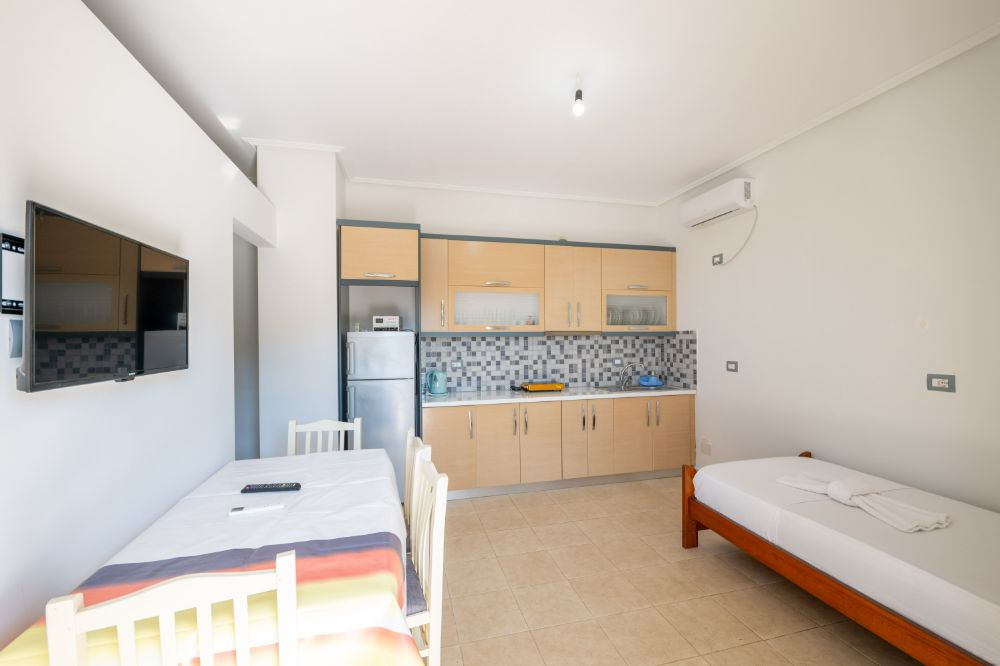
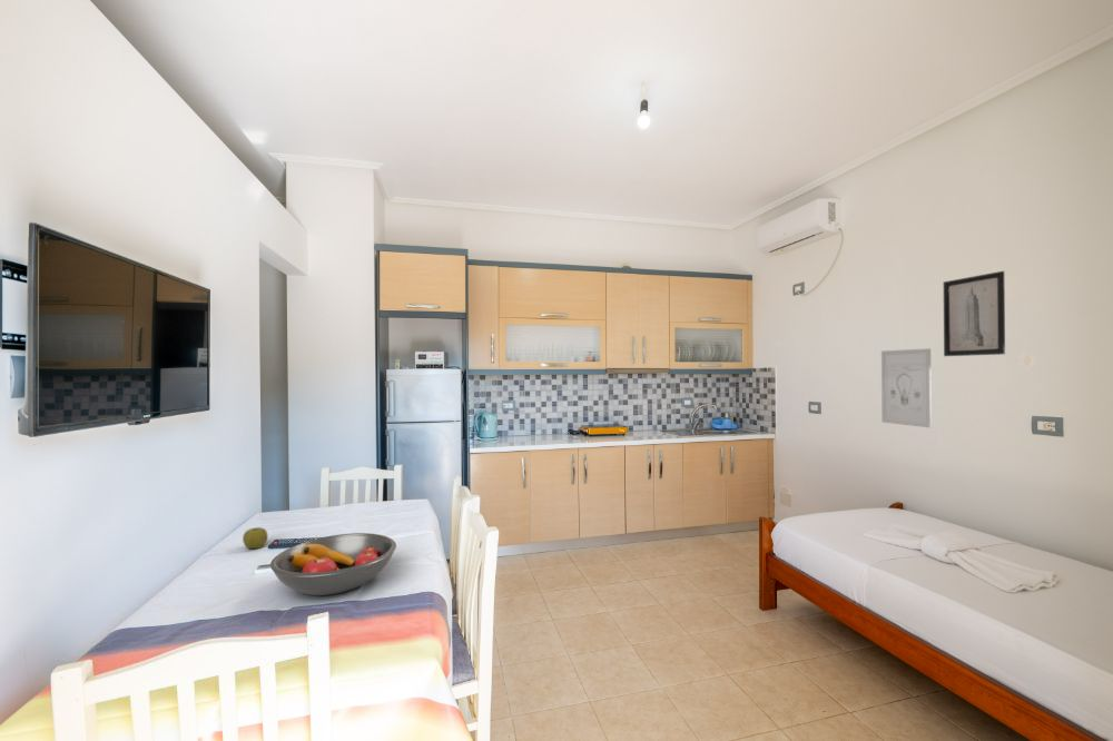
+ apple [242,526,268,550]
+ fruit bowl [269,532,397,596]
+ wall art [880,347,933,428]
+ wall art [943,270,1006,357]
